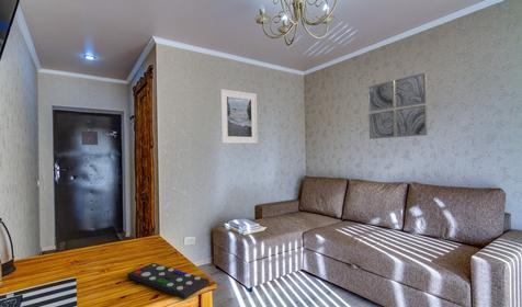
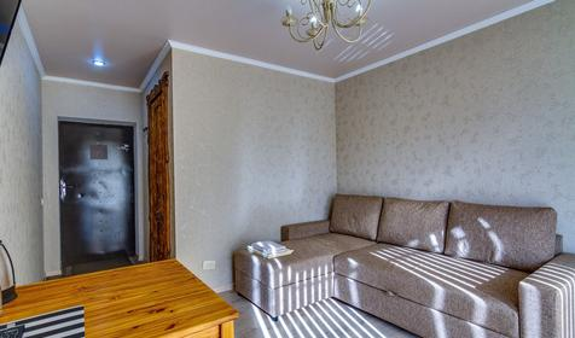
- wall art [367,71,429,140]
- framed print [219,88,259,145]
- remote control [126,262,211,300]
